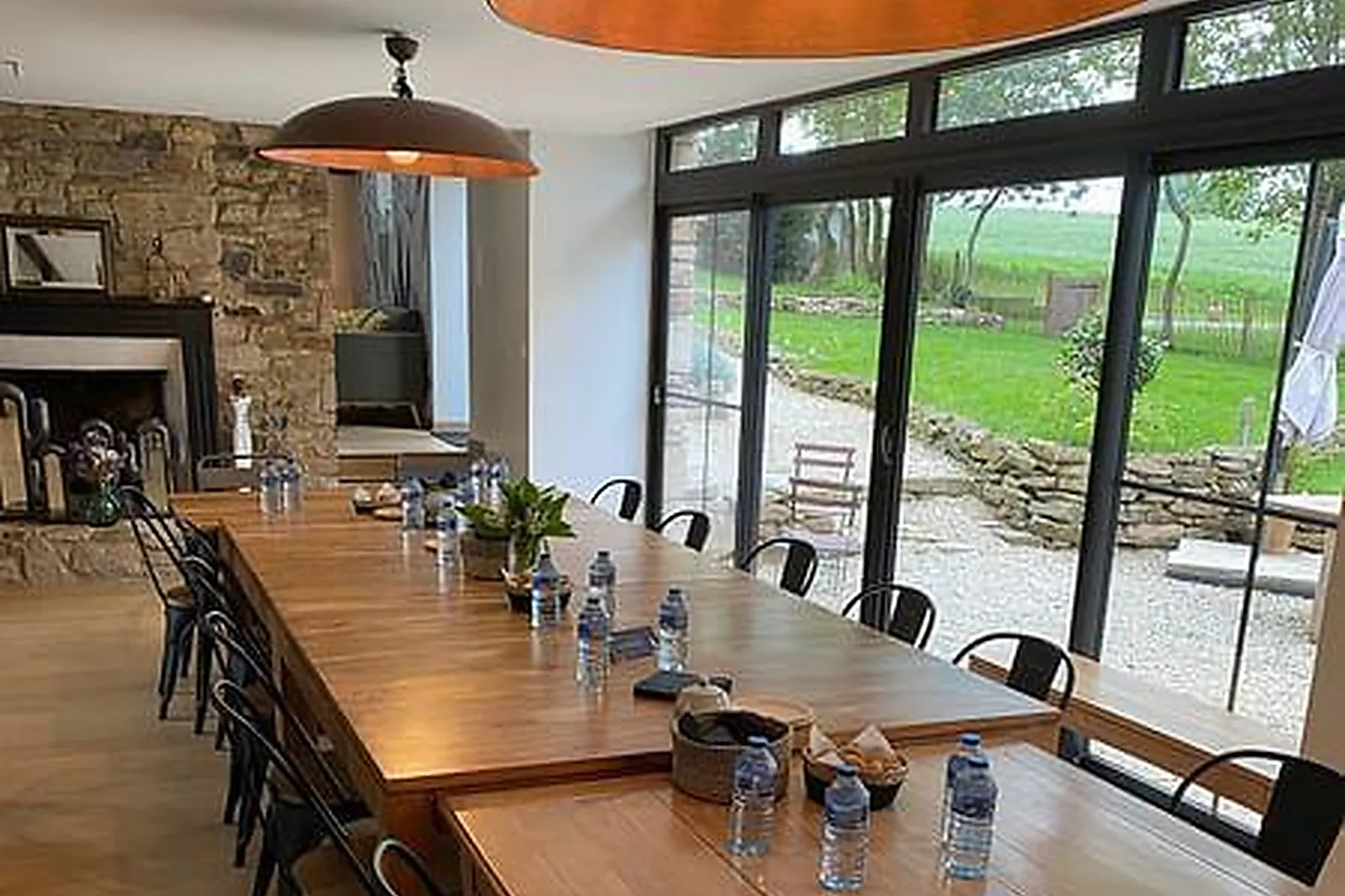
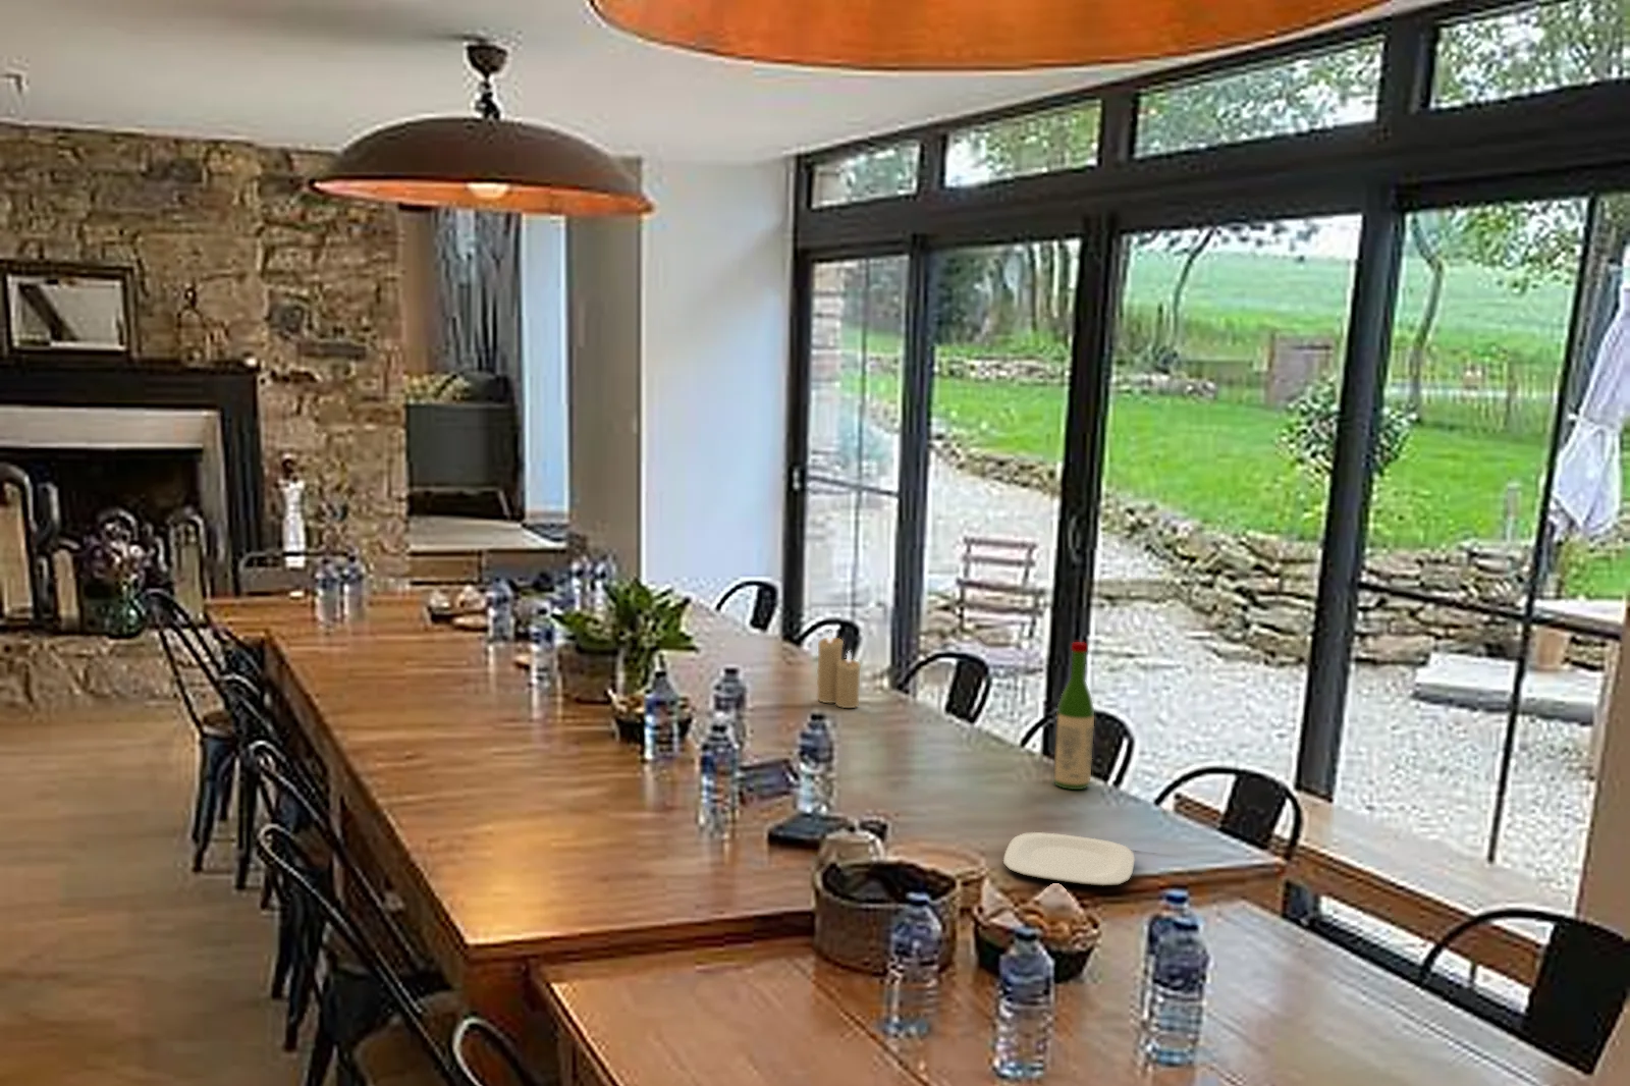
+ candle [816,630,862,709]
+ wine bottle [1052,641,1096,790]
+ plate [1002,831,1136,887]
